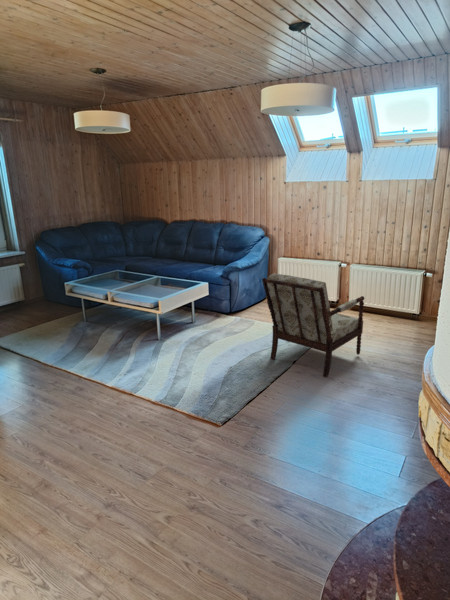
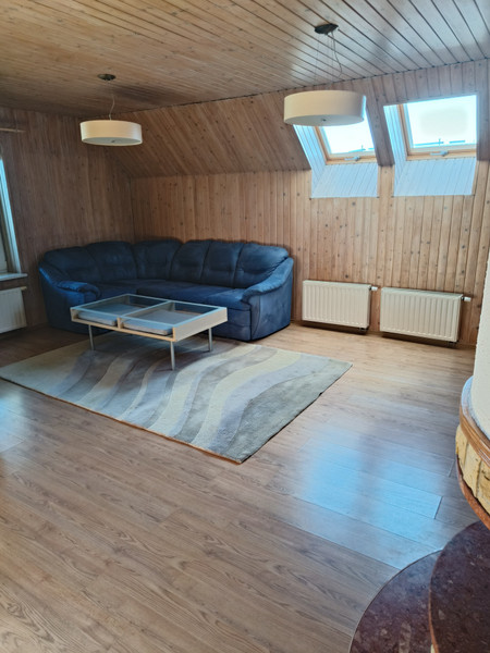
- armchair [261,273,365,378]
